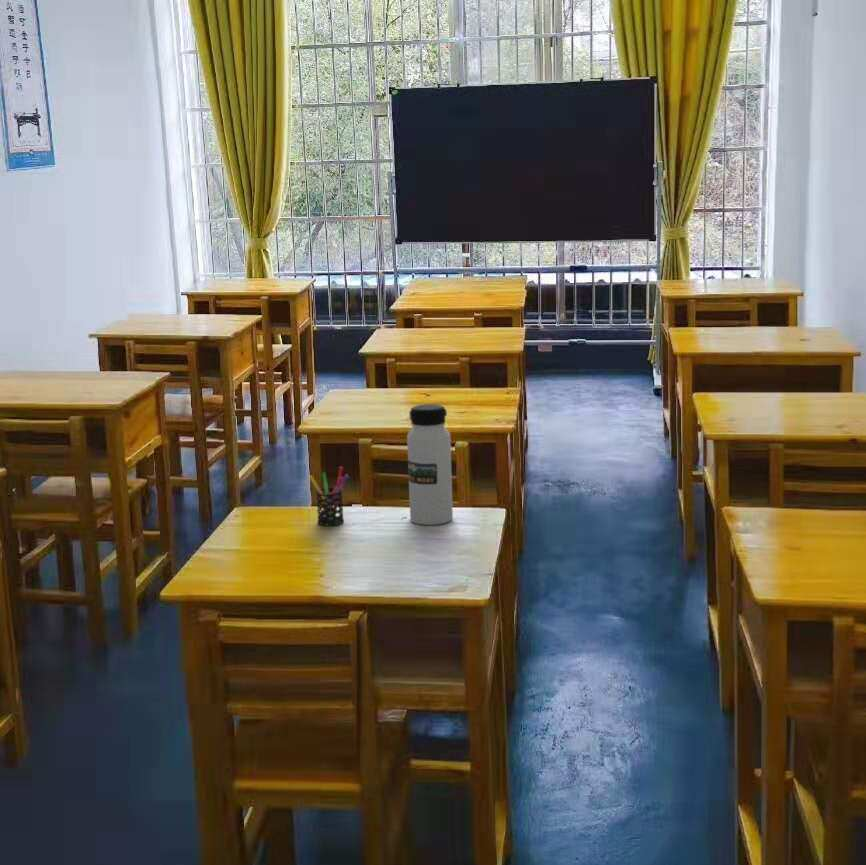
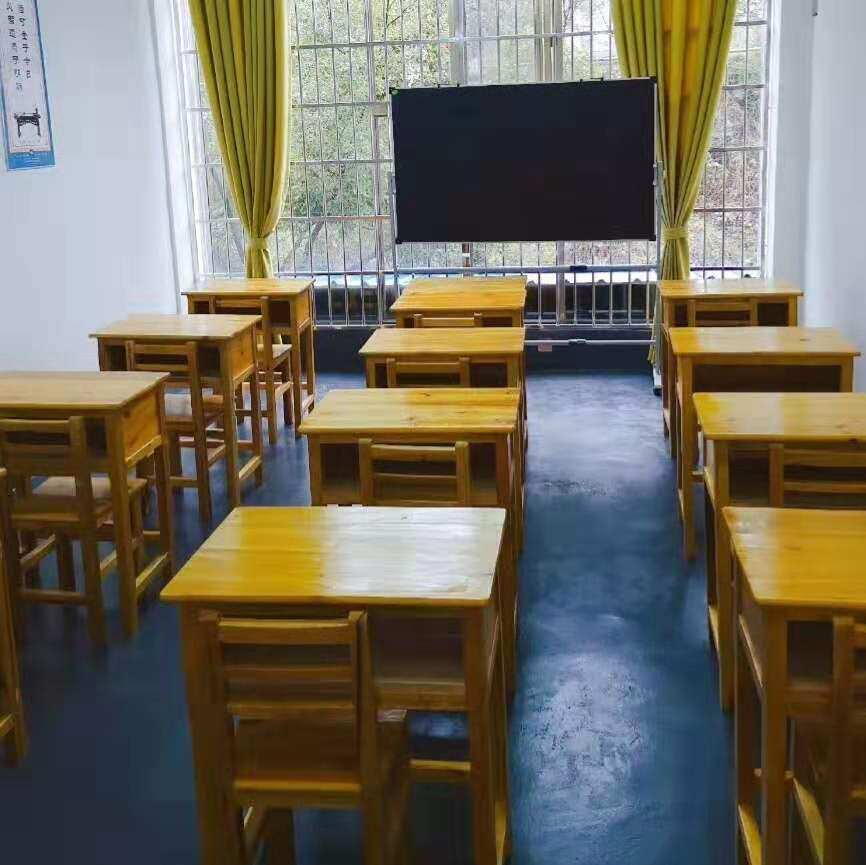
- water bottle [406,403,454,526]
- pen holder [308,466,350,526]
